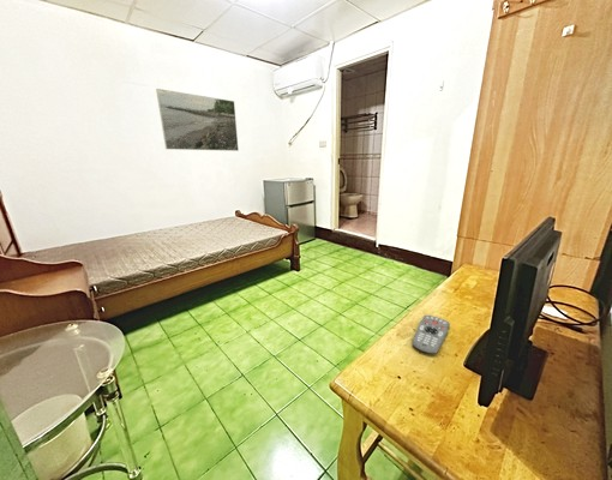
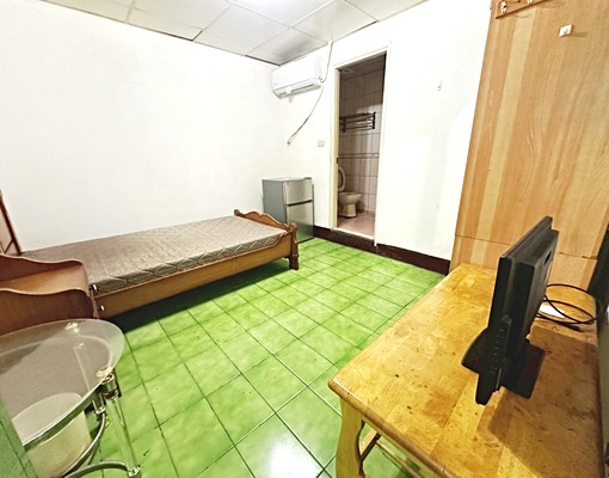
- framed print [155,88,240,152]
- remote control [412,313,451,355]
